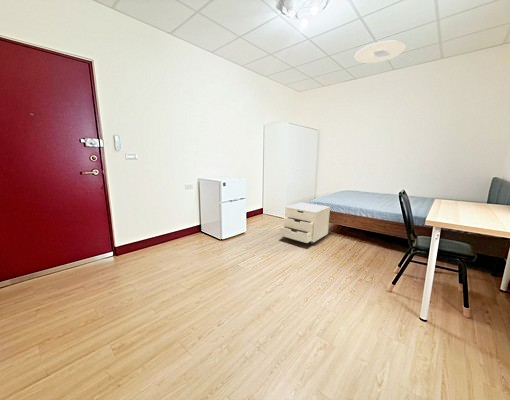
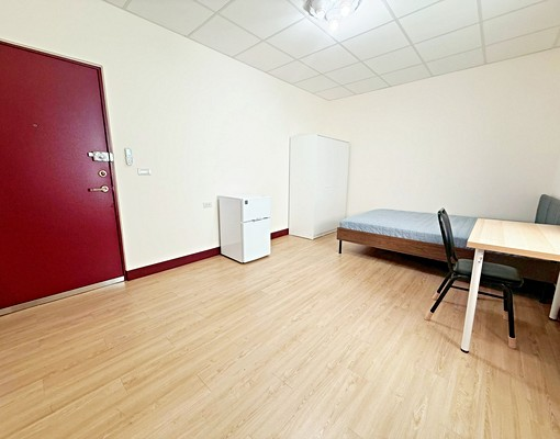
- ceiling light [354,40,406,64]
- nightstand [279,201,331,245]
